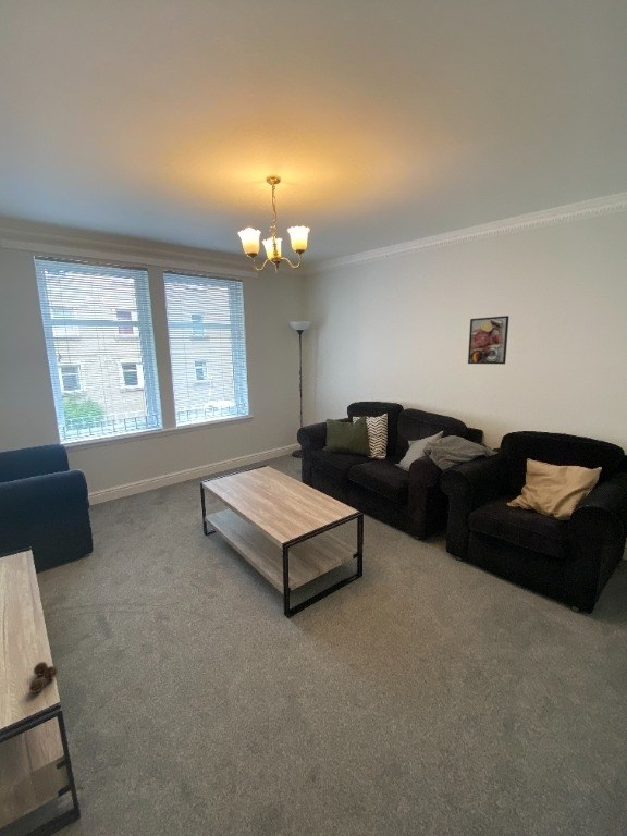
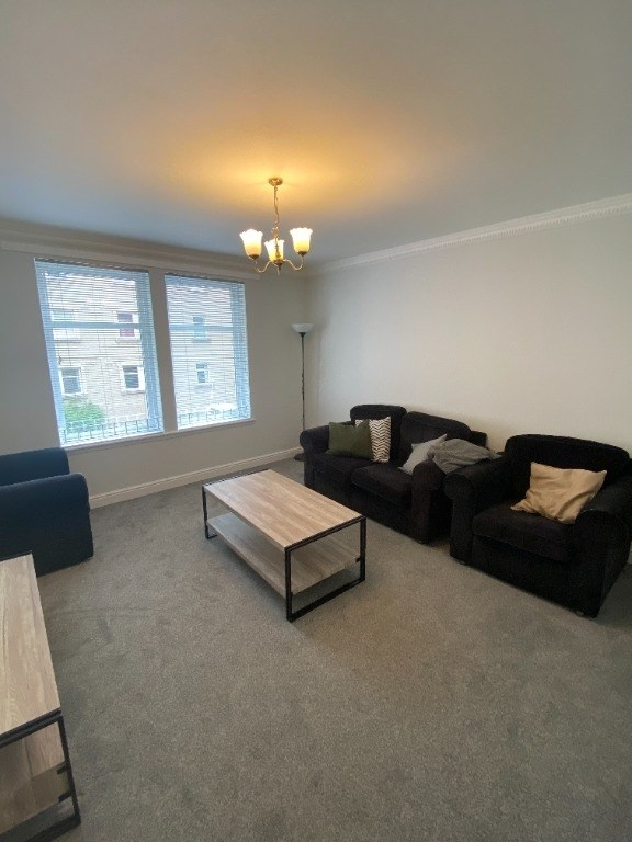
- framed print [467,315,511,365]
- decorative ball [28,661,58,694]
